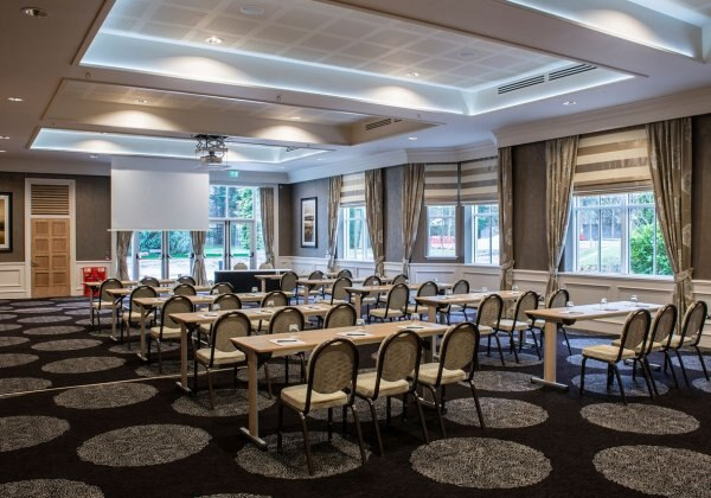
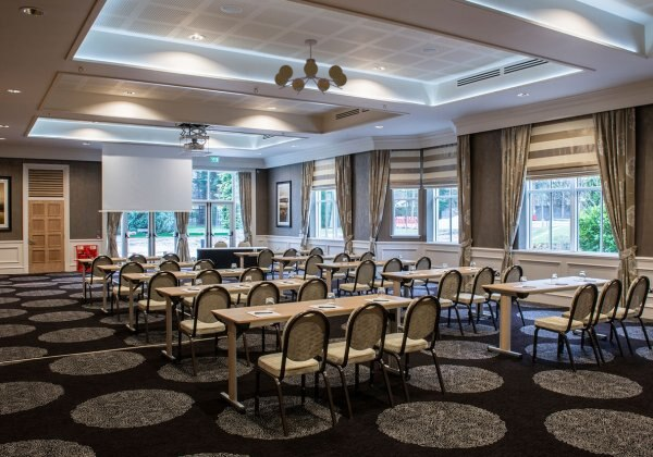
+ chandelier [273,38,348,96]
